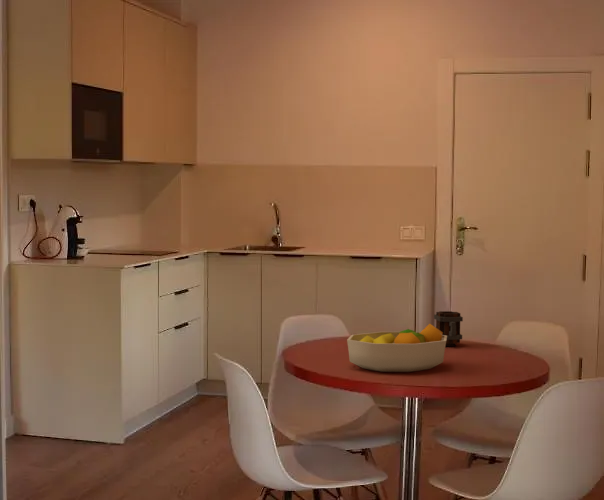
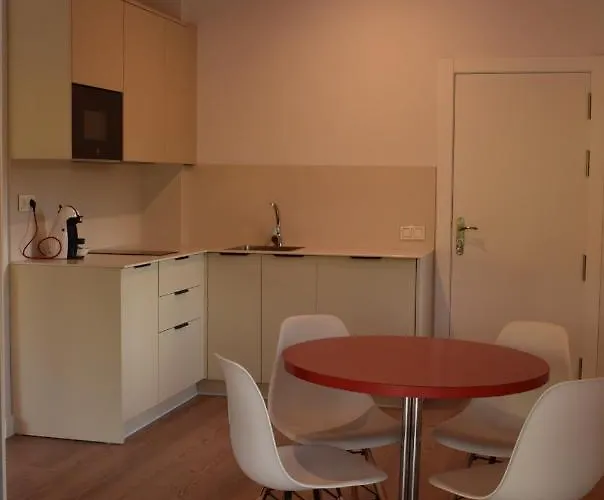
- fruit bowl [346,323,447,373]
- mug [433,310,464,347]
